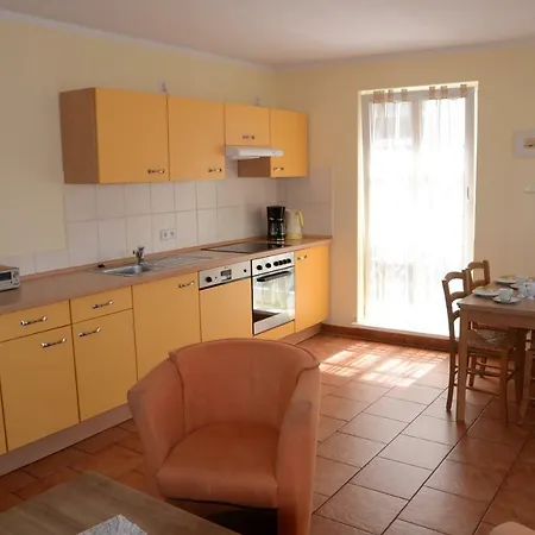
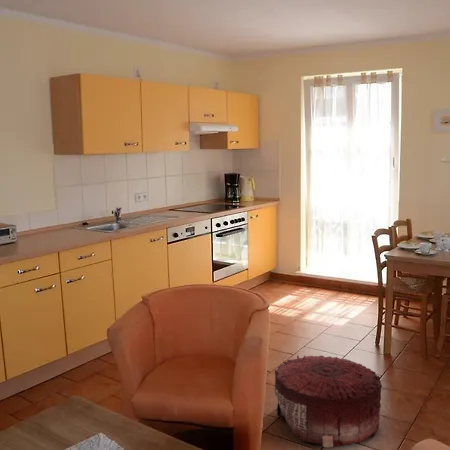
+ pouf [273,355,383,448]
